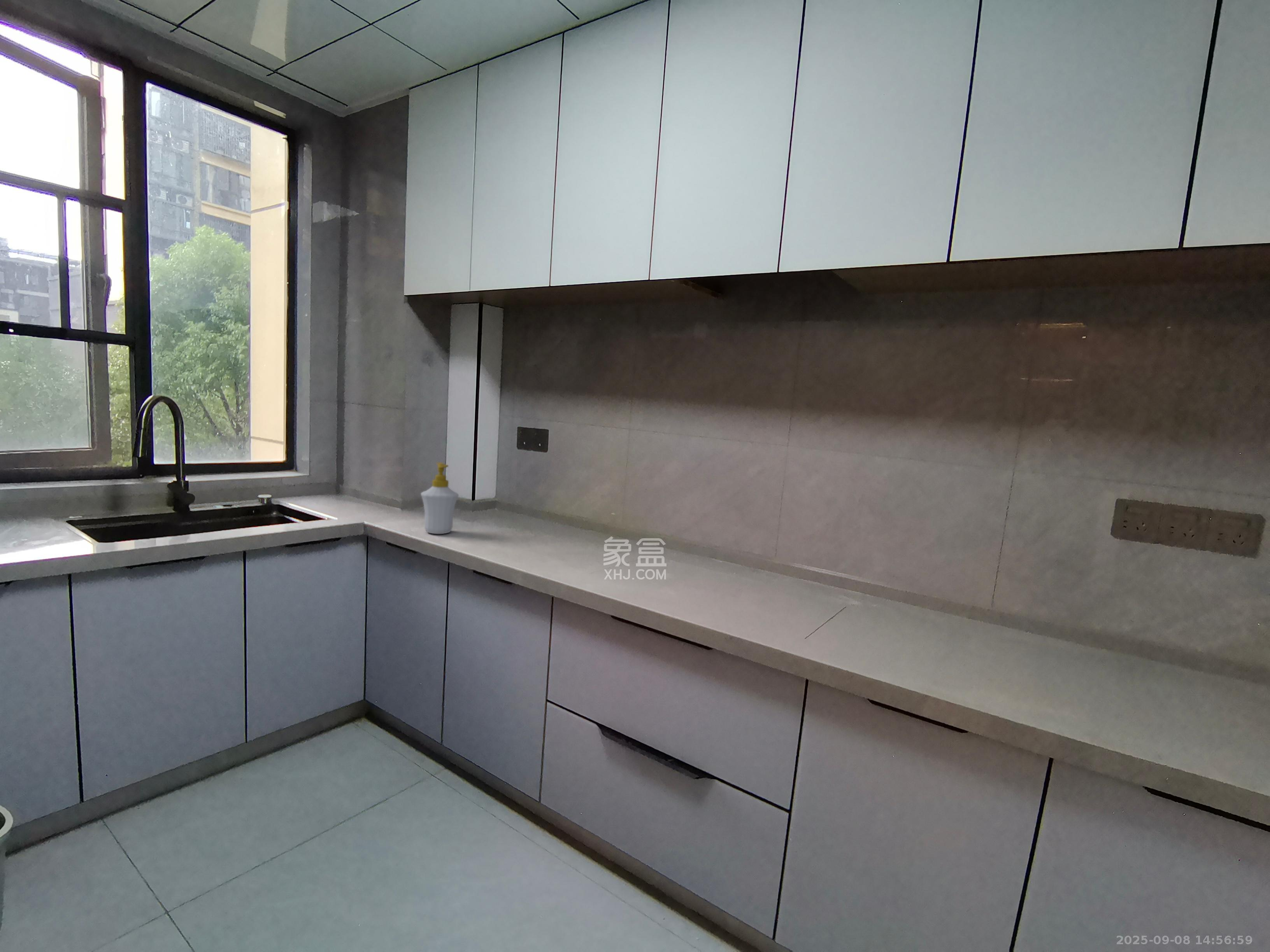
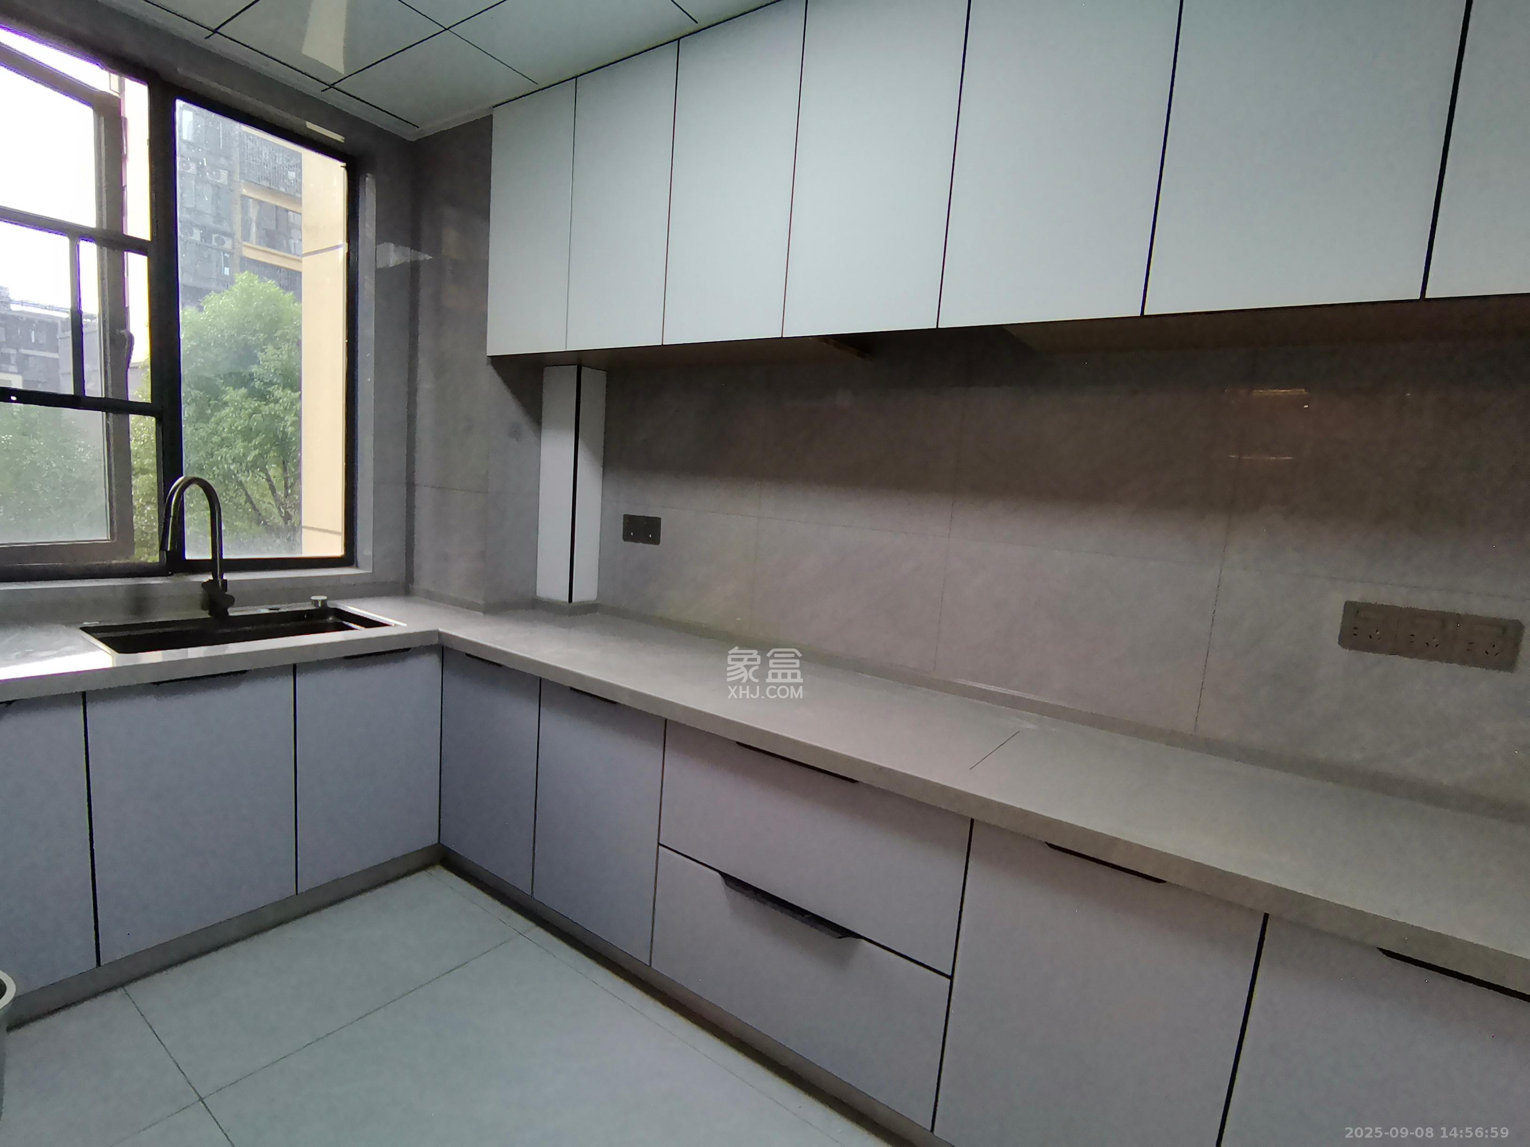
- soap bottle [421,462,459,534]
